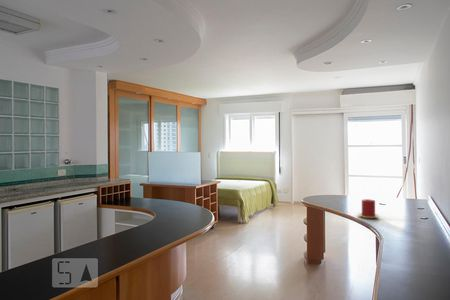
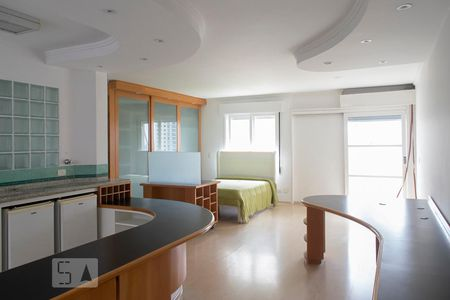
- candle [357,198,381,219]
